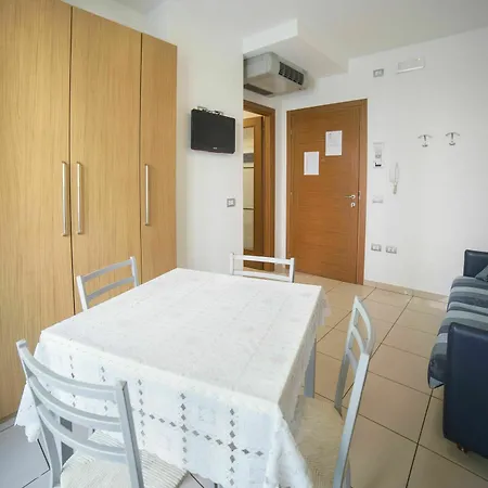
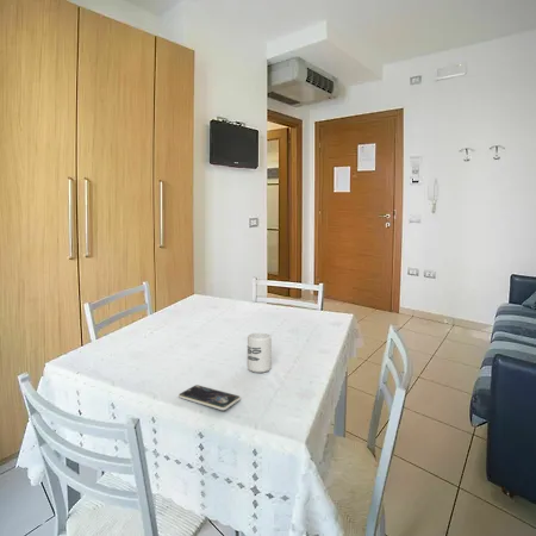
+ cup [247,332,273,374]
+ smartphone [177,384,242,411]
